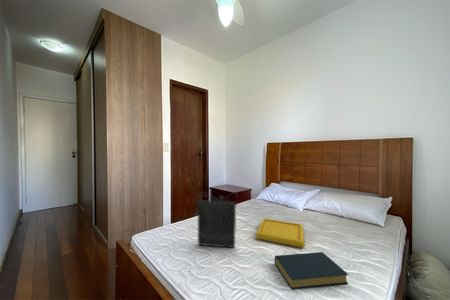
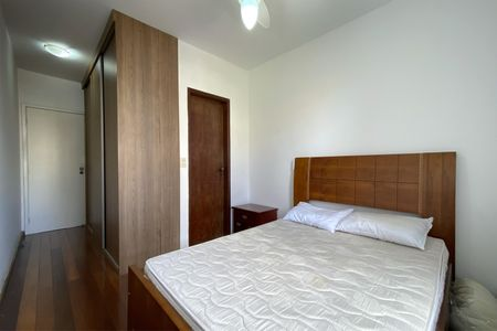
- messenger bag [195,191,238,249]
- hardback book [274,251,349,290]
- serving tray [255,217,305,249]
